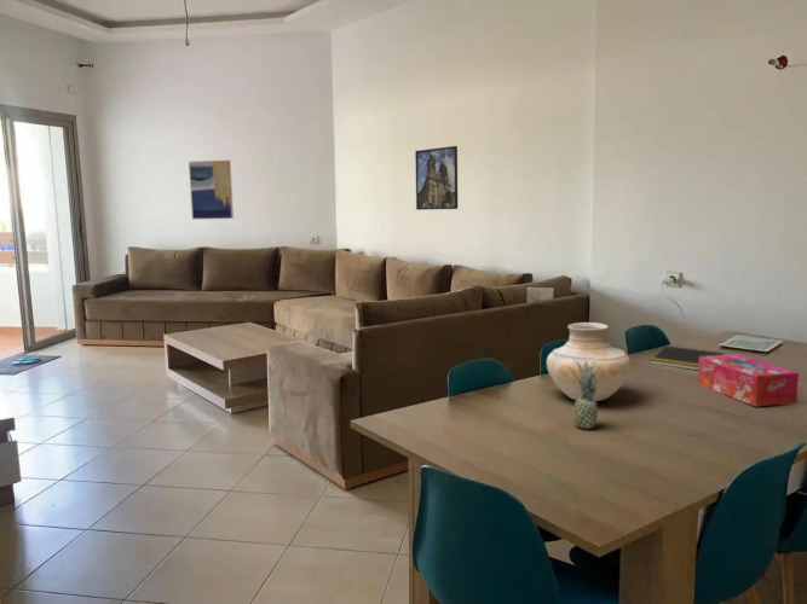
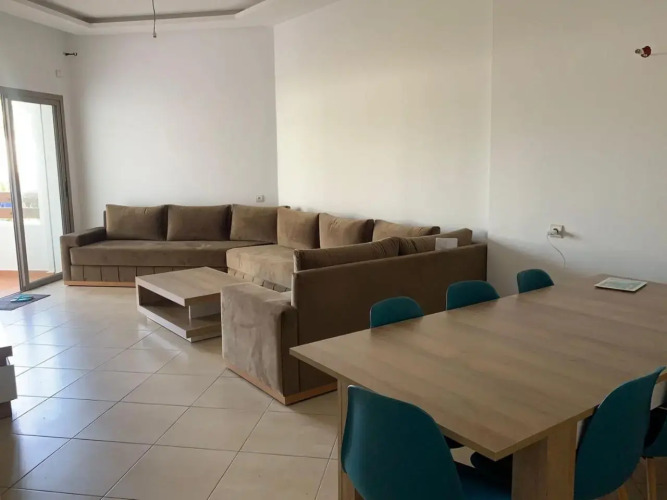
- wall art [188,159,235,220]
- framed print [414,145,459,211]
- vase [546,321,633,402]
- notepad [649,344,725,371]
- fruit [572,361,600,430]
- tissue box [697,353,800,408]
